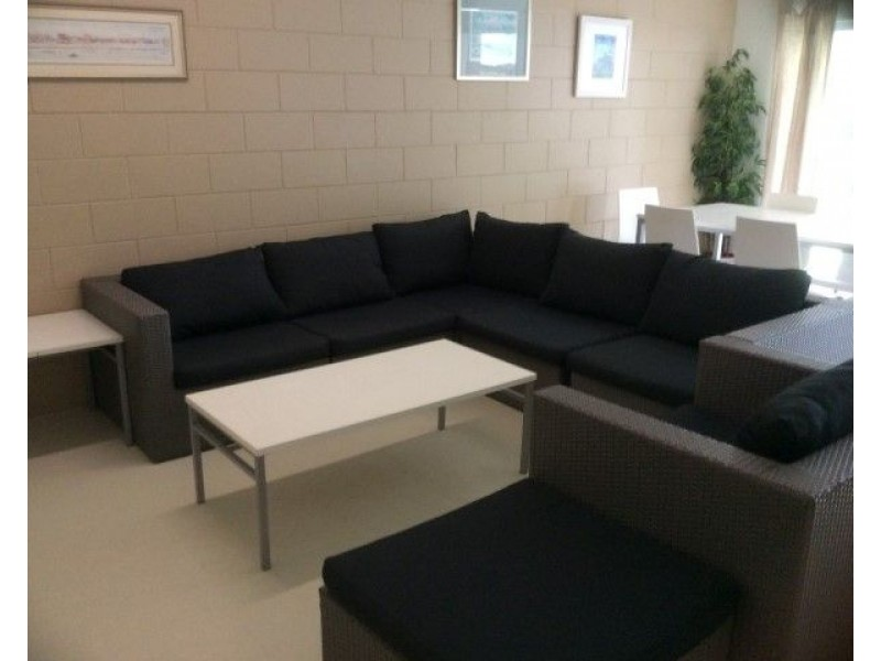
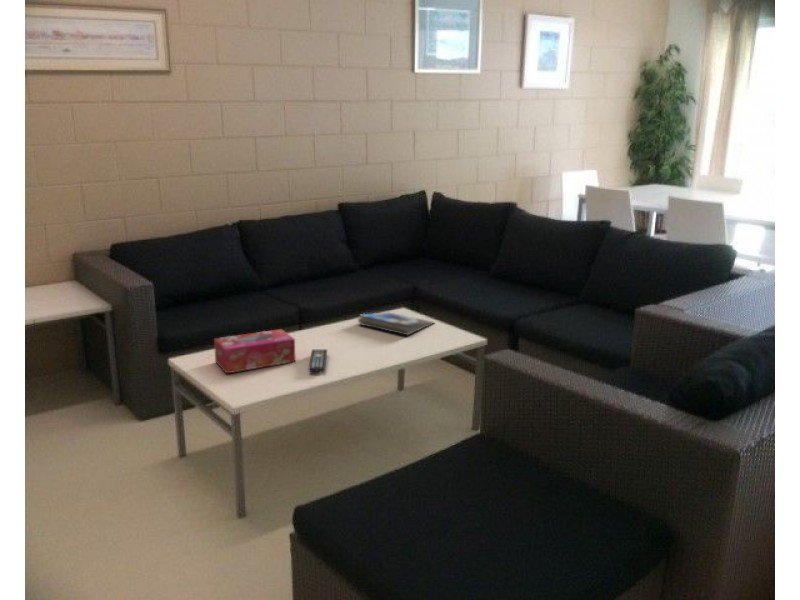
+ magazine [357,311,436,336]
+ tissue box [213,328,296,375]
+ remote control [308,348,328,373]
